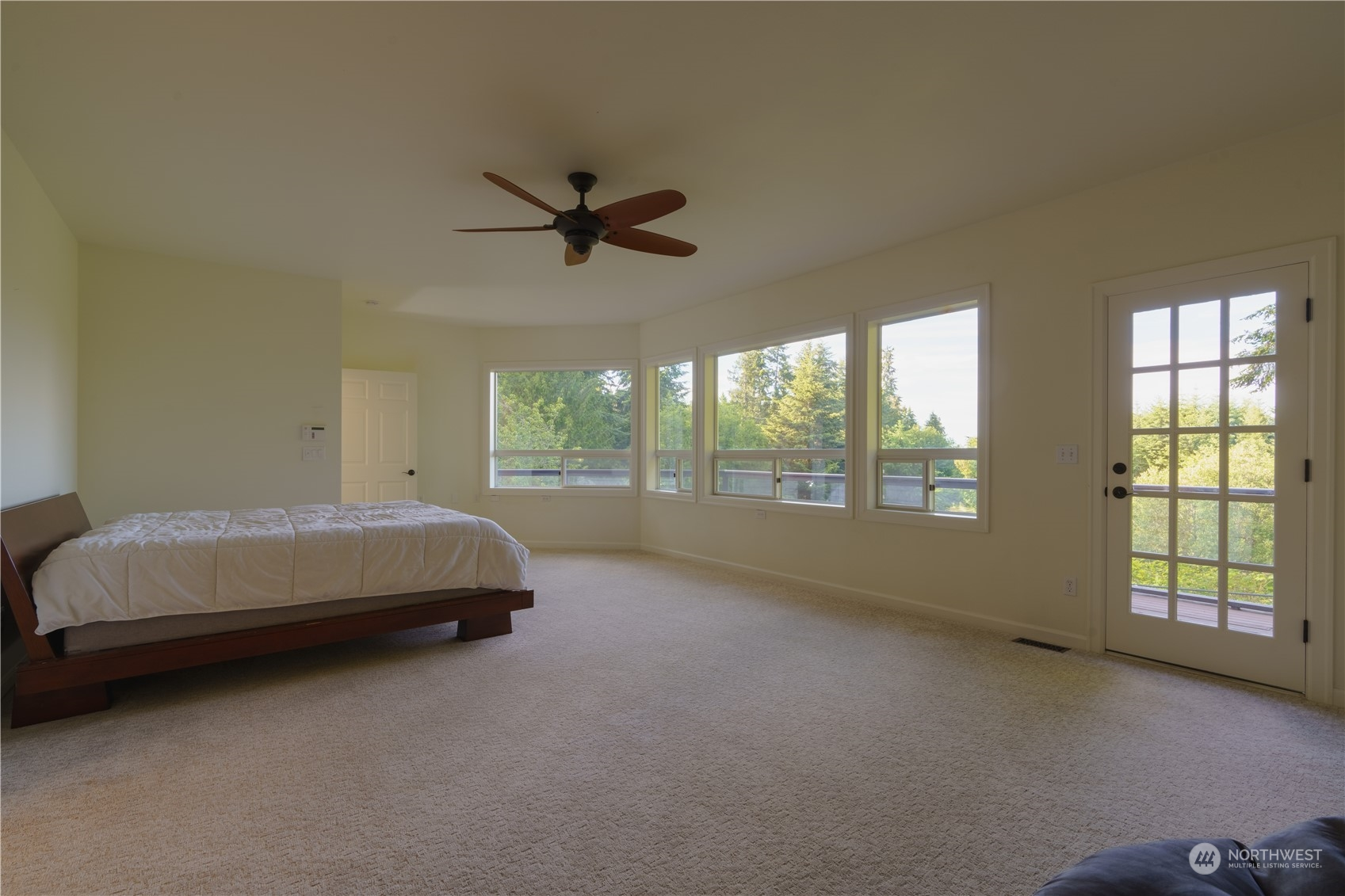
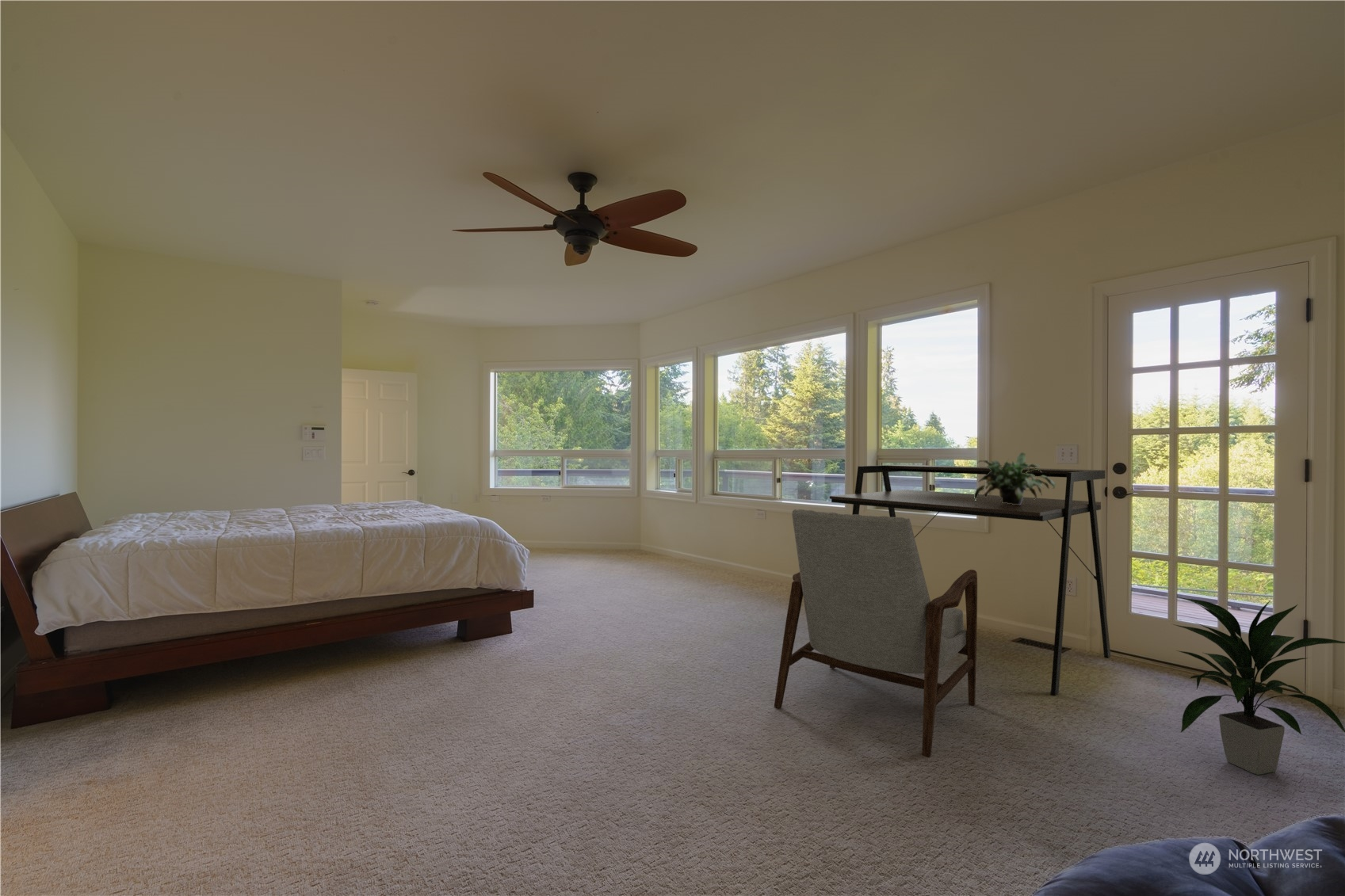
+ indoor plant [1171,596,1345,776]
+ potted plant [973,452,1057,505]
+ armchair [774,509,978,758]
+ desk [829,464,1111,696]
